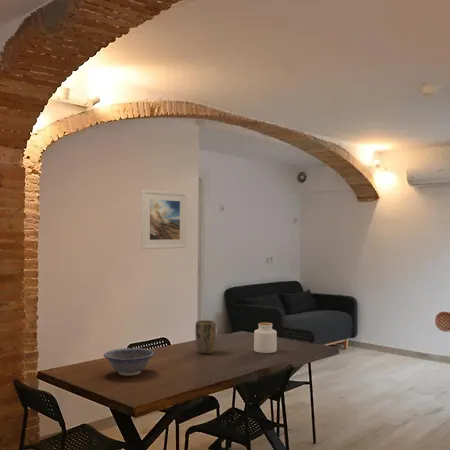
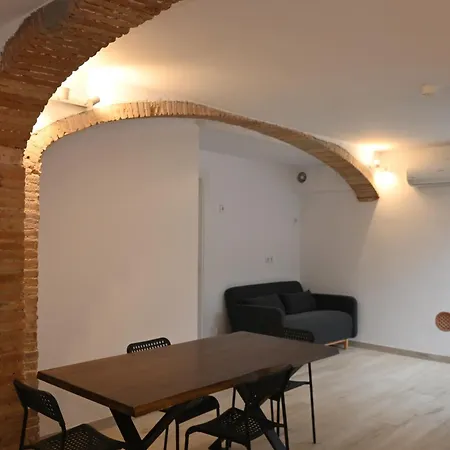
- decorative bowl [103,347,156,377]
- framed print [140,189,188,250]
- plant pot [194,319,217,355]
- jar [253,321,278,354]
